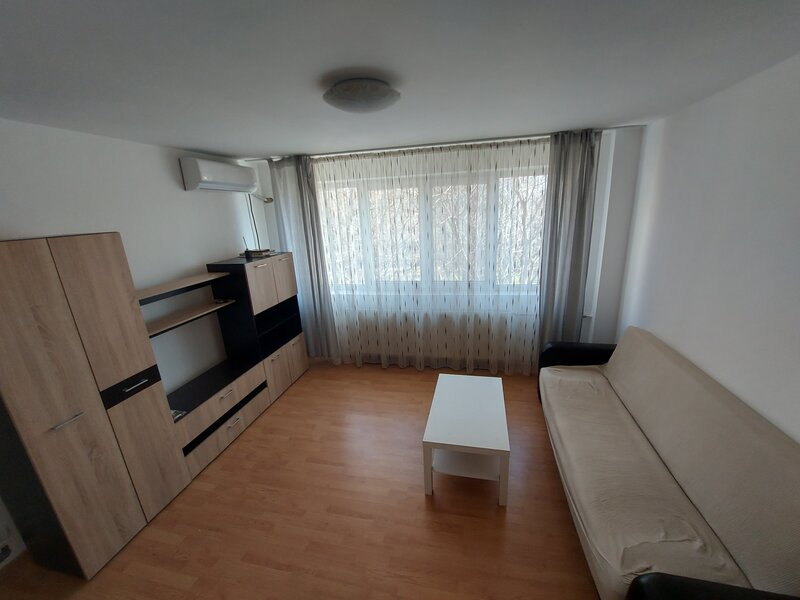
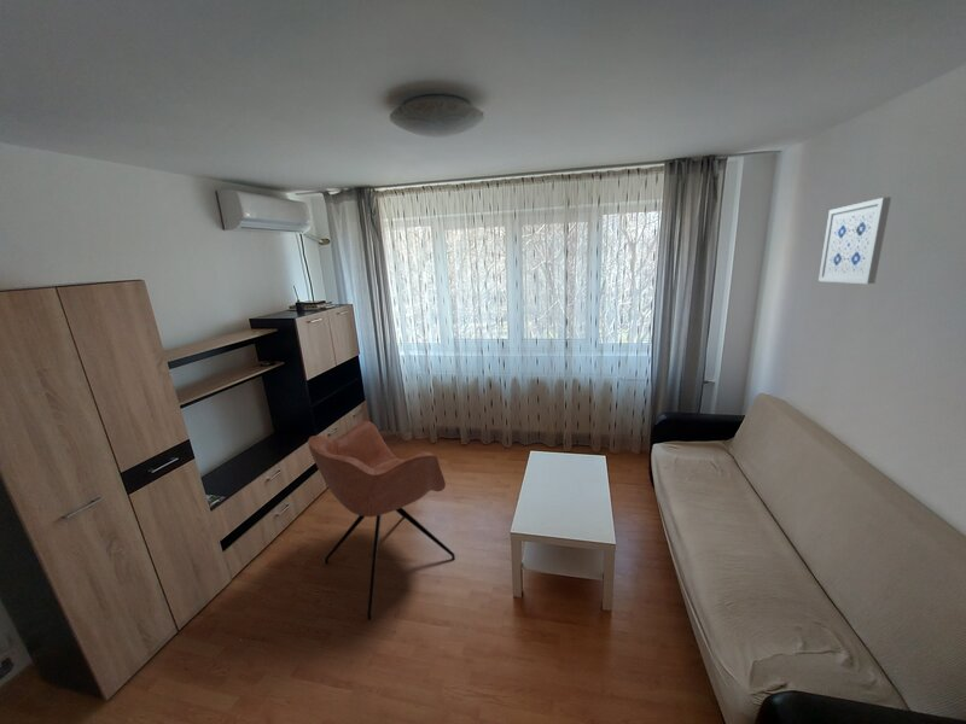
+ wall art [817,195,892,285]
+ armchair [307,420,456,621]
